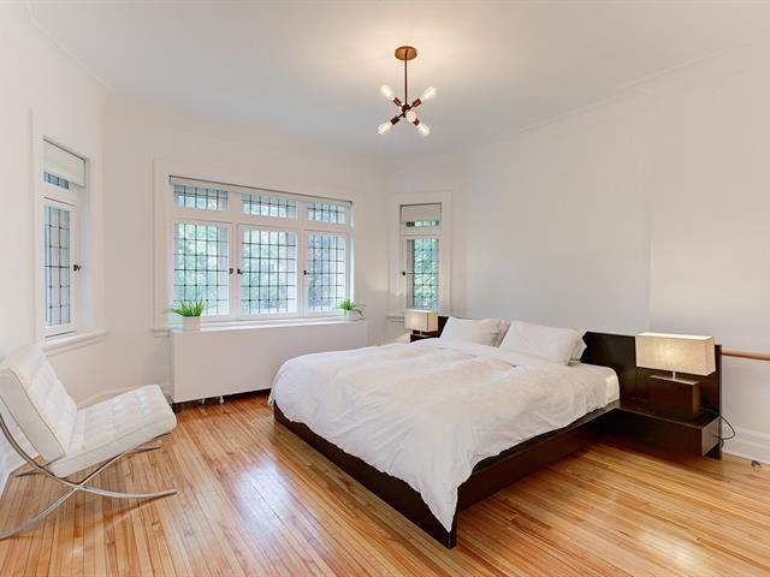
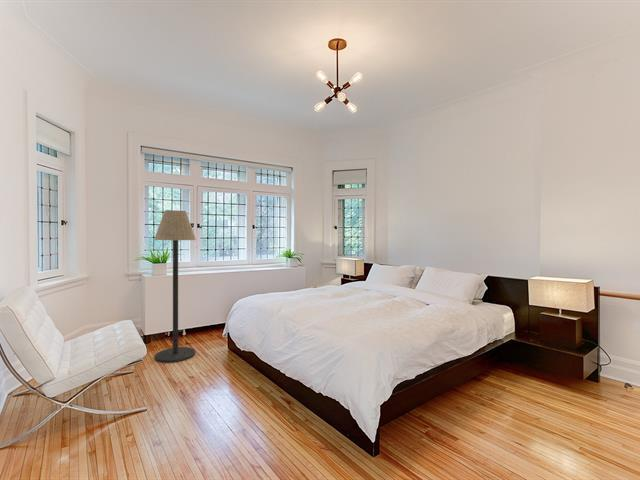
+ floor lamp [153,209,197,364]
